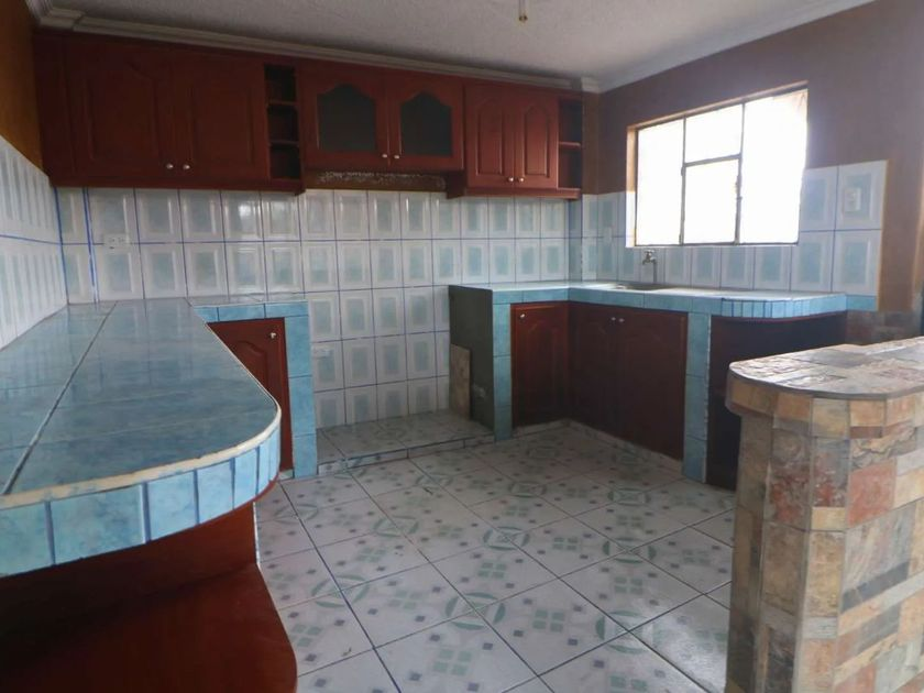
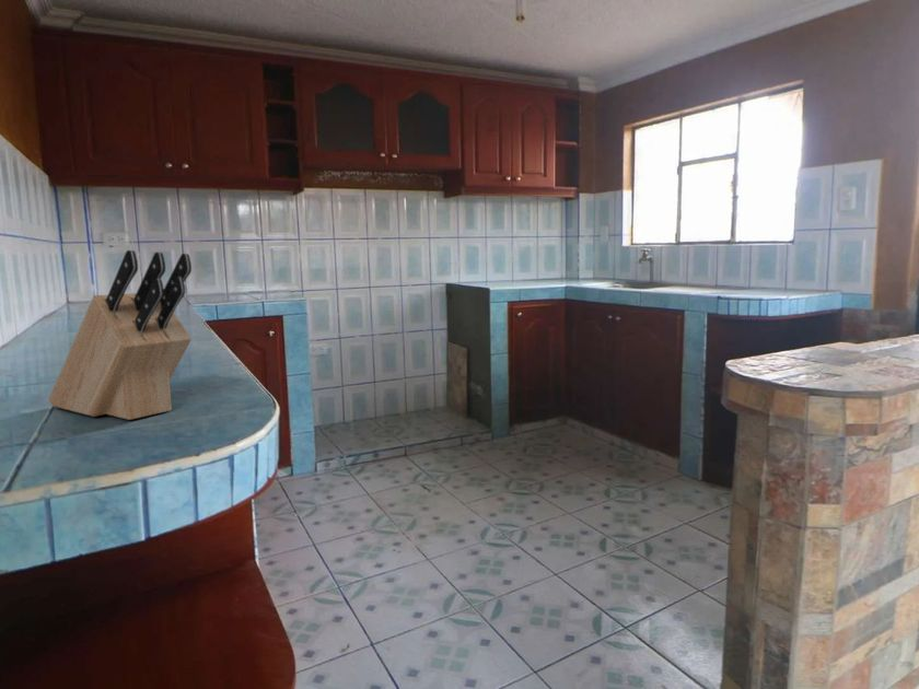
+ knife block [47,249,193,421]
